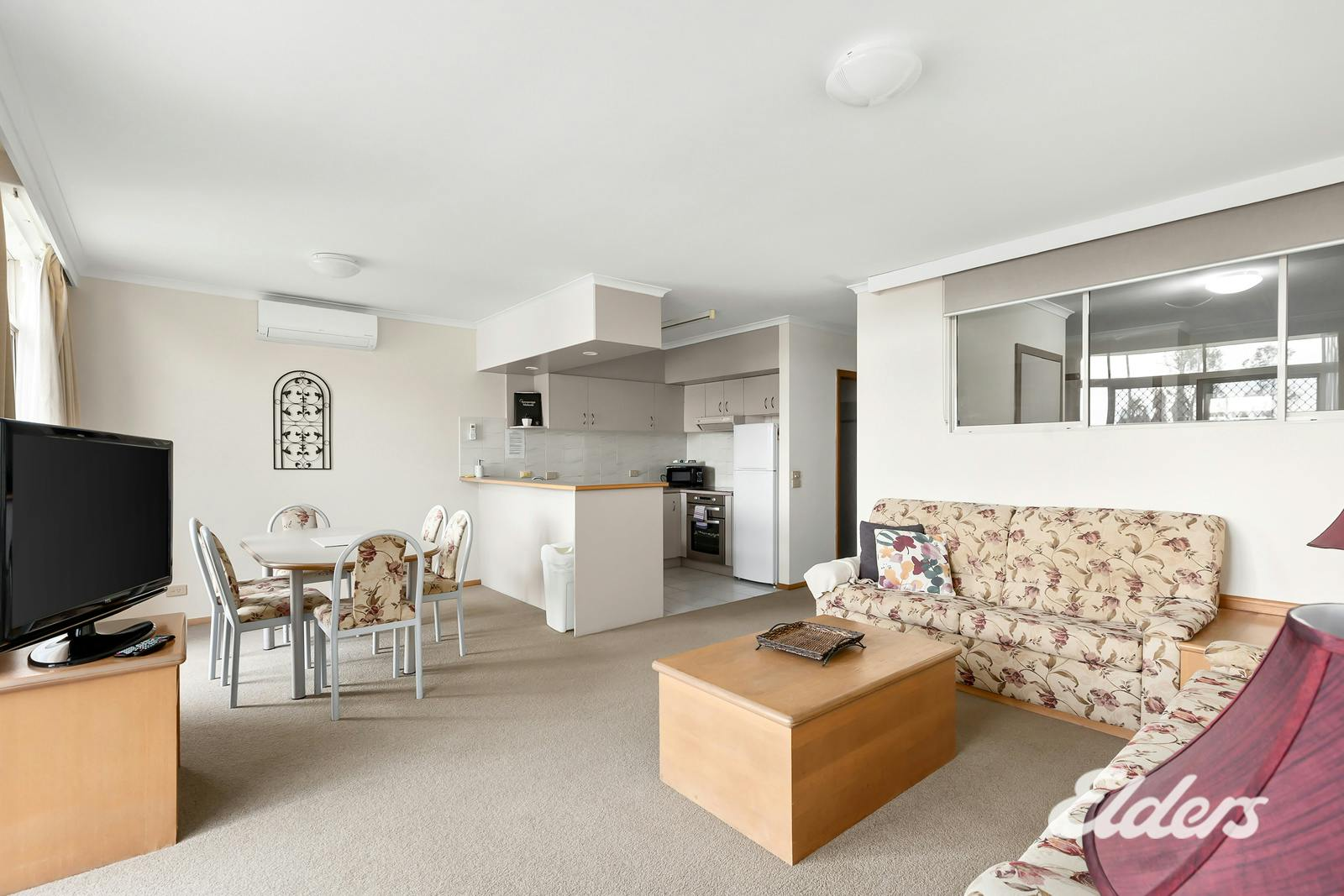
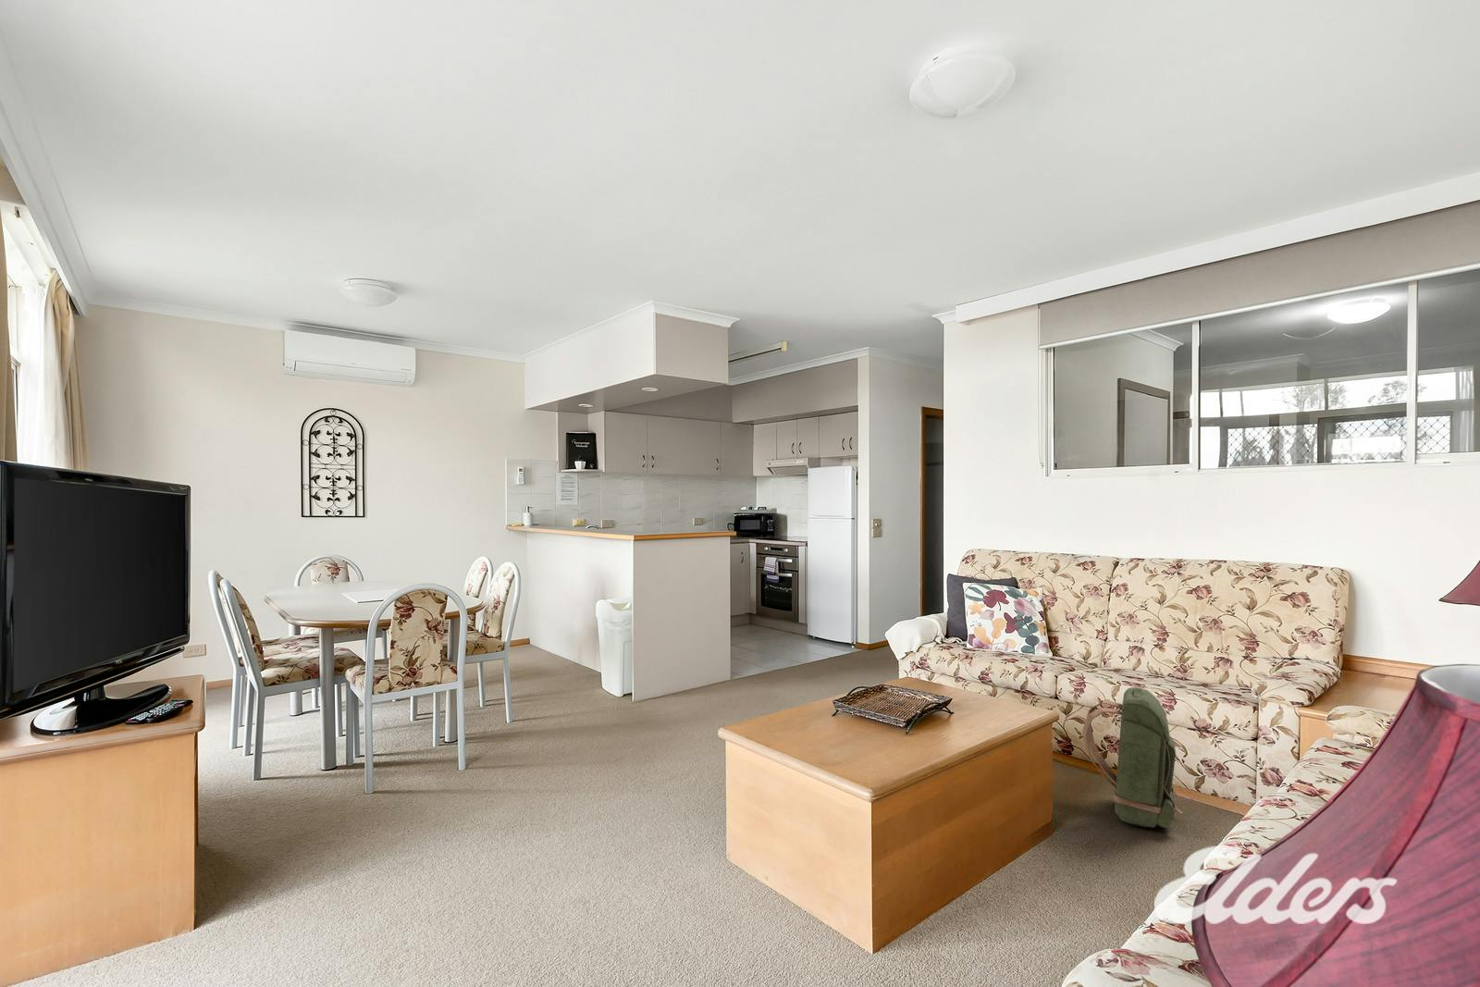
+ backpack [1081,686,1184,828]
